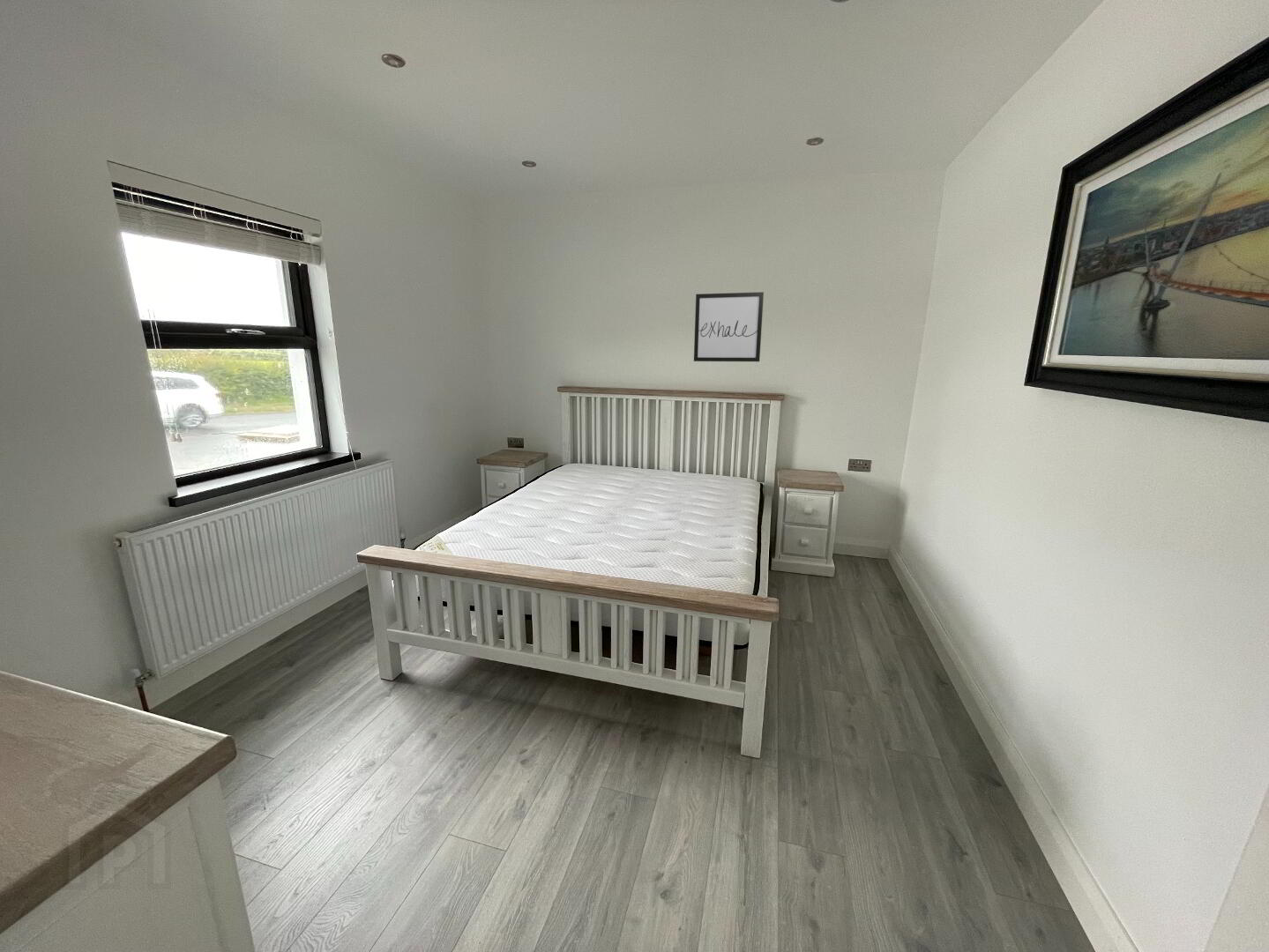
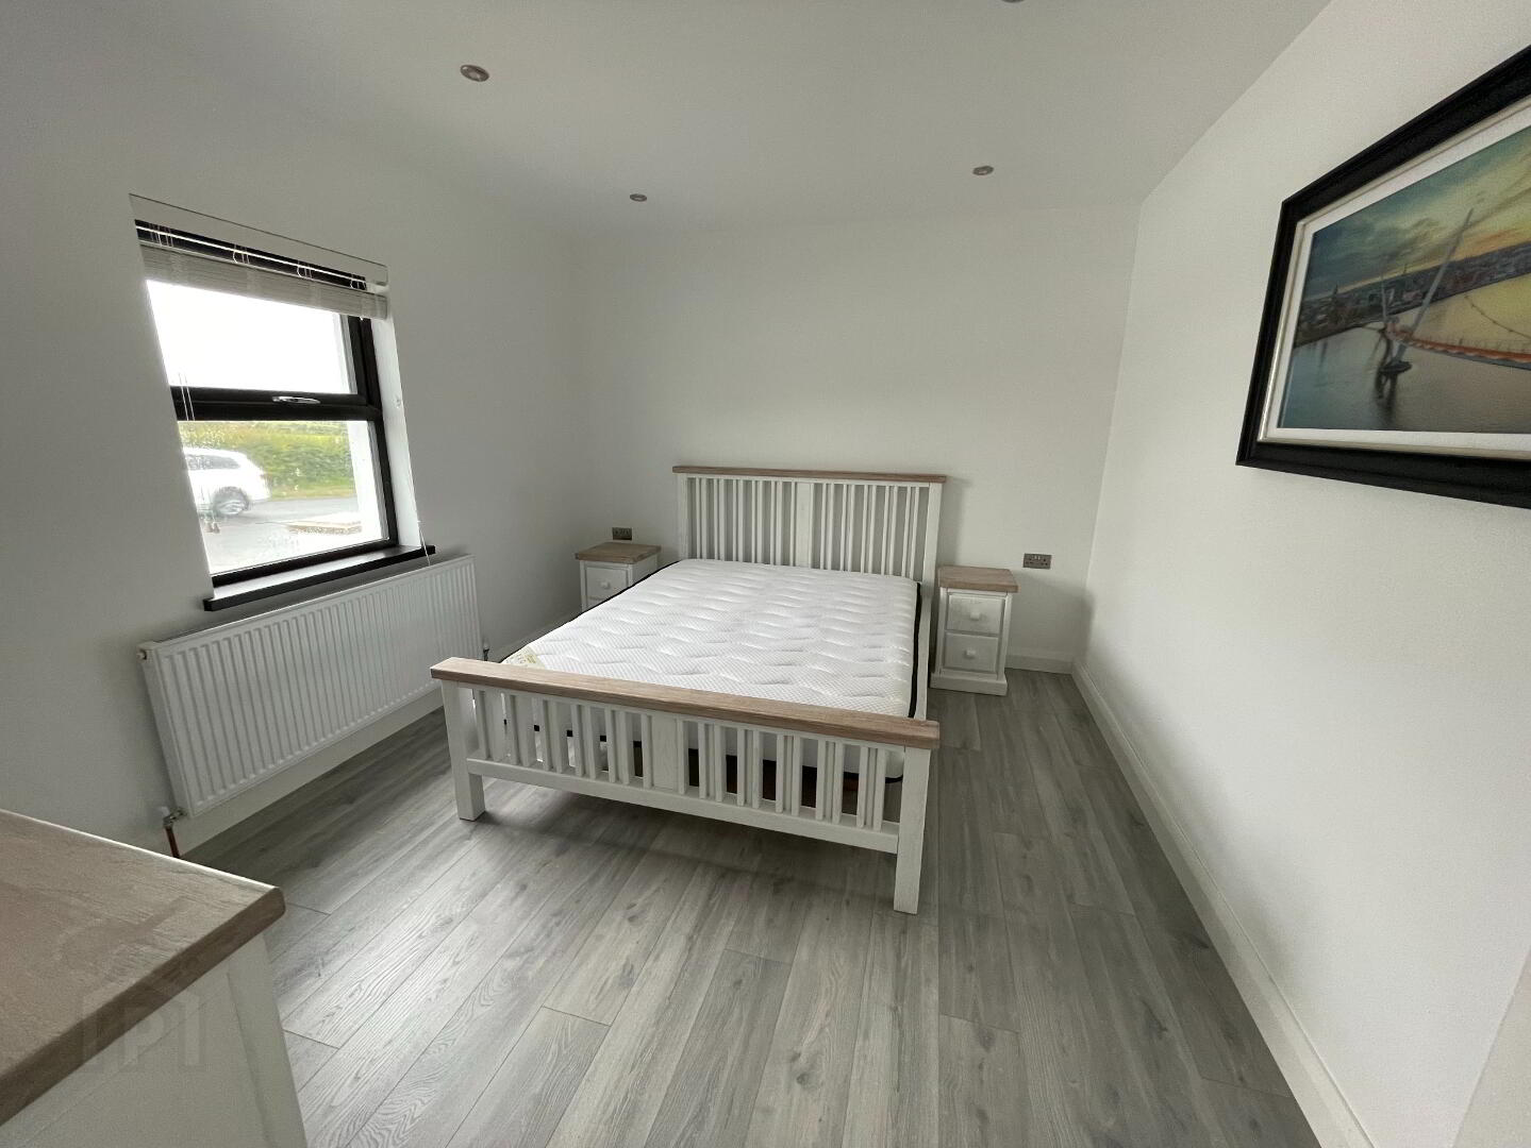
- wall art [693,291,765,362]
